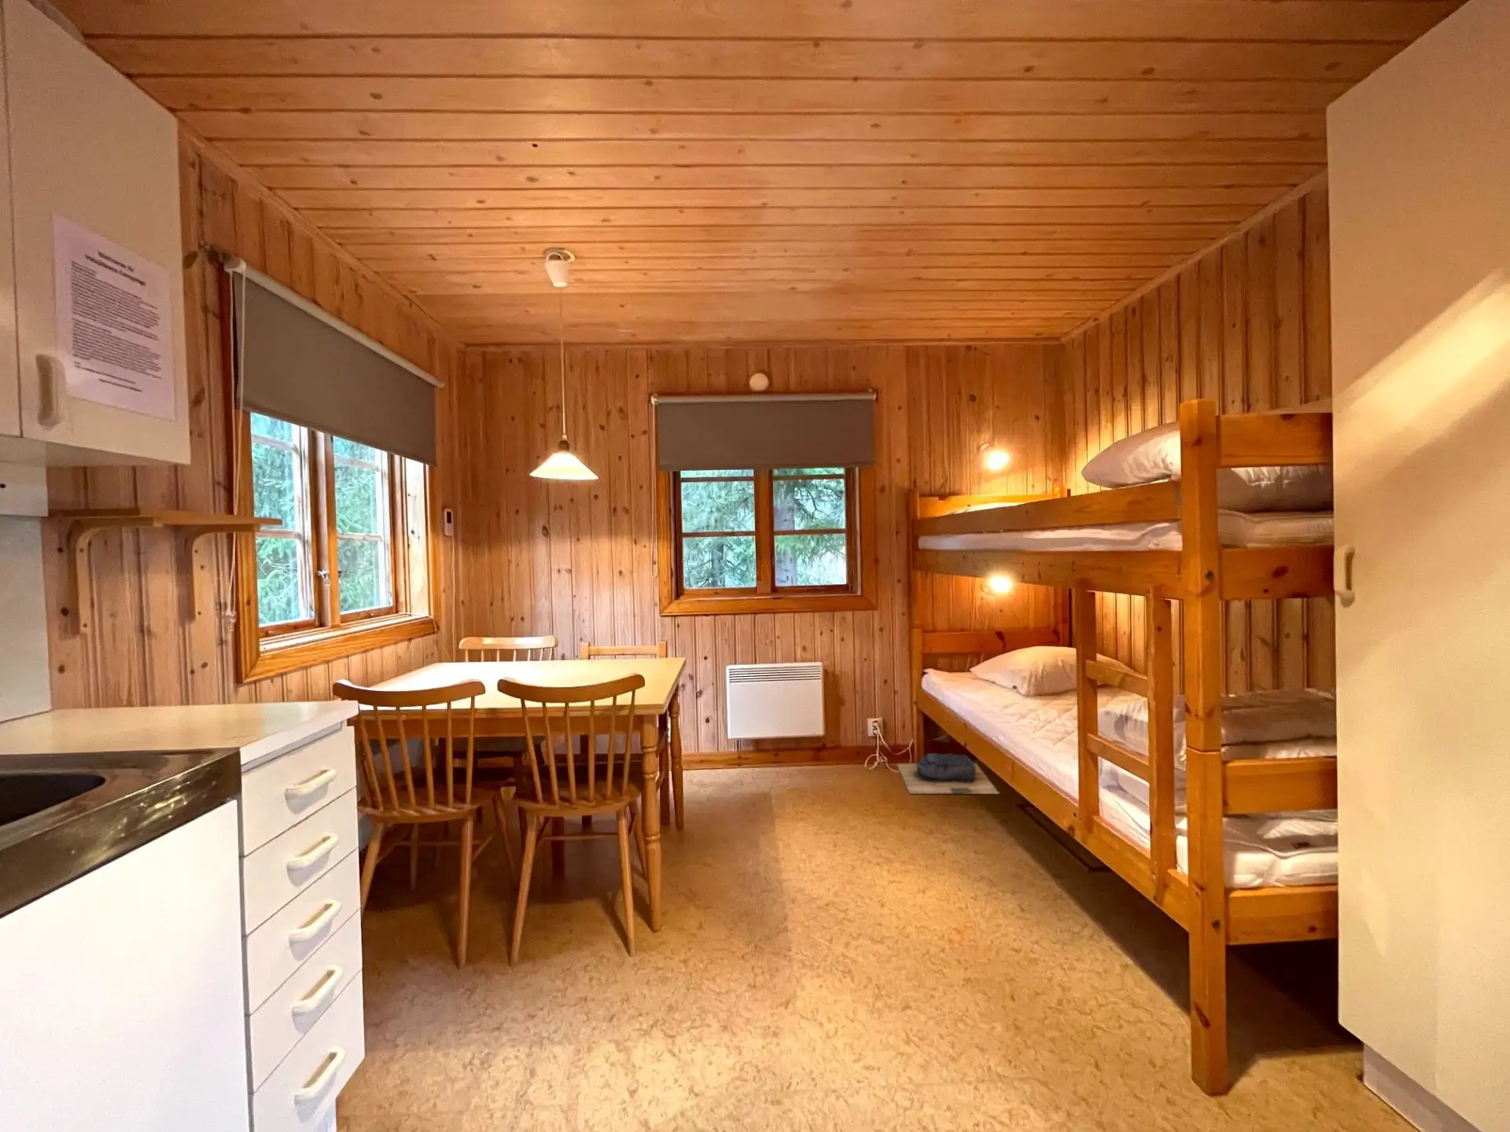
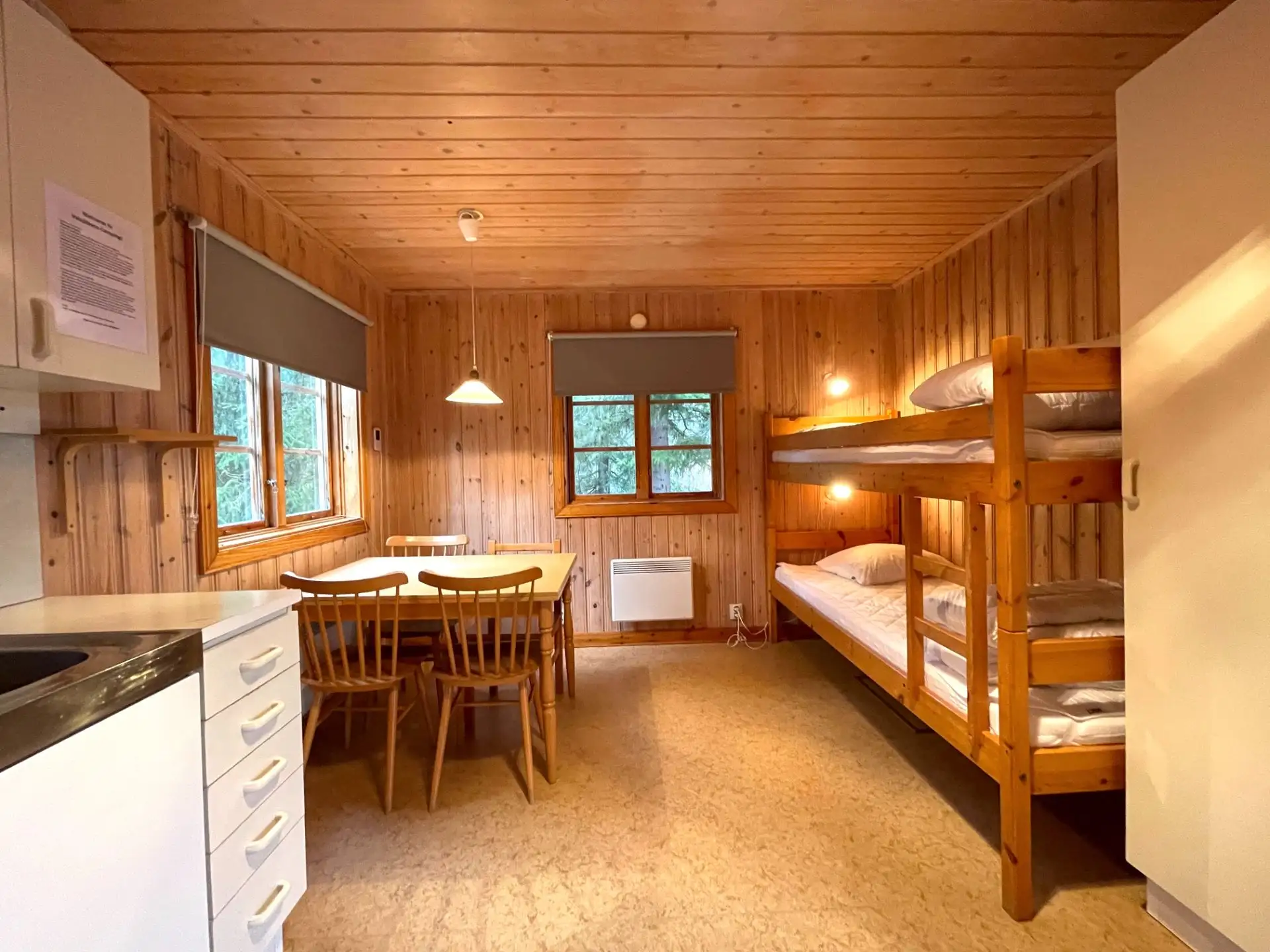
- backpack [895,753,1000,794]
